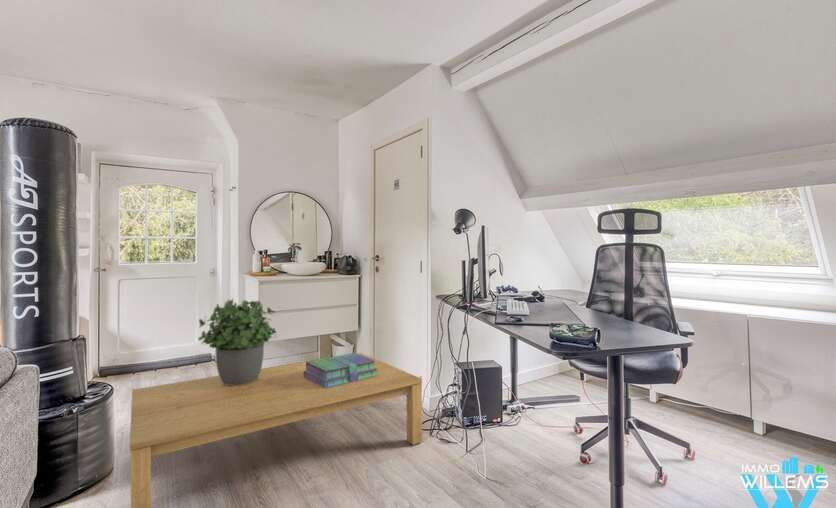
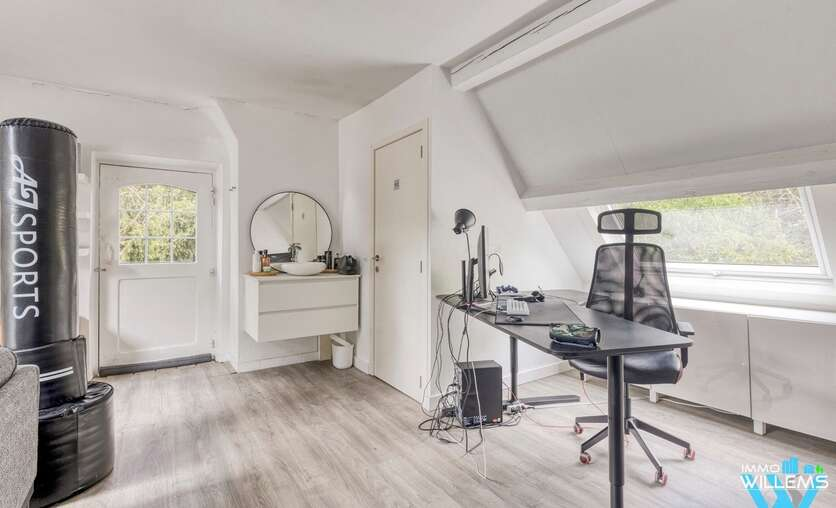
- coffee table [129,352,423,508]
- potted plant [197,296,278,386]
- stack of books [303,352,378,388]
